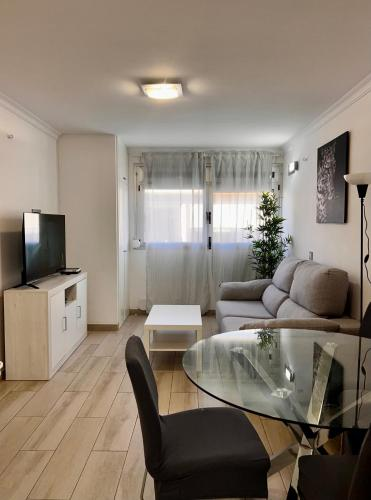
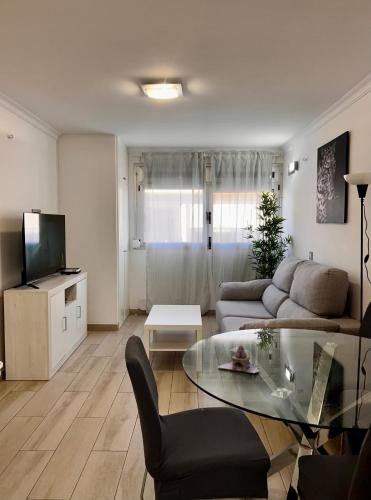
+ teapot [217,345,260,374]
